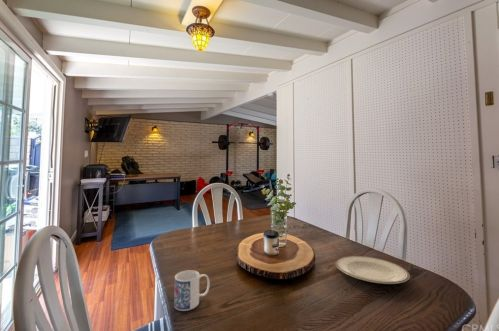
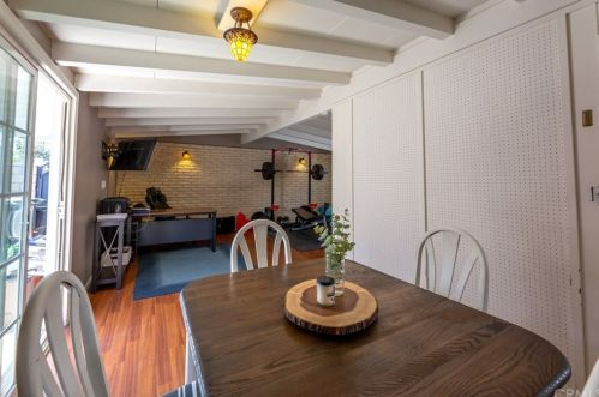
- mug [173,269,211,312]
- plate [335,255,411,285]
